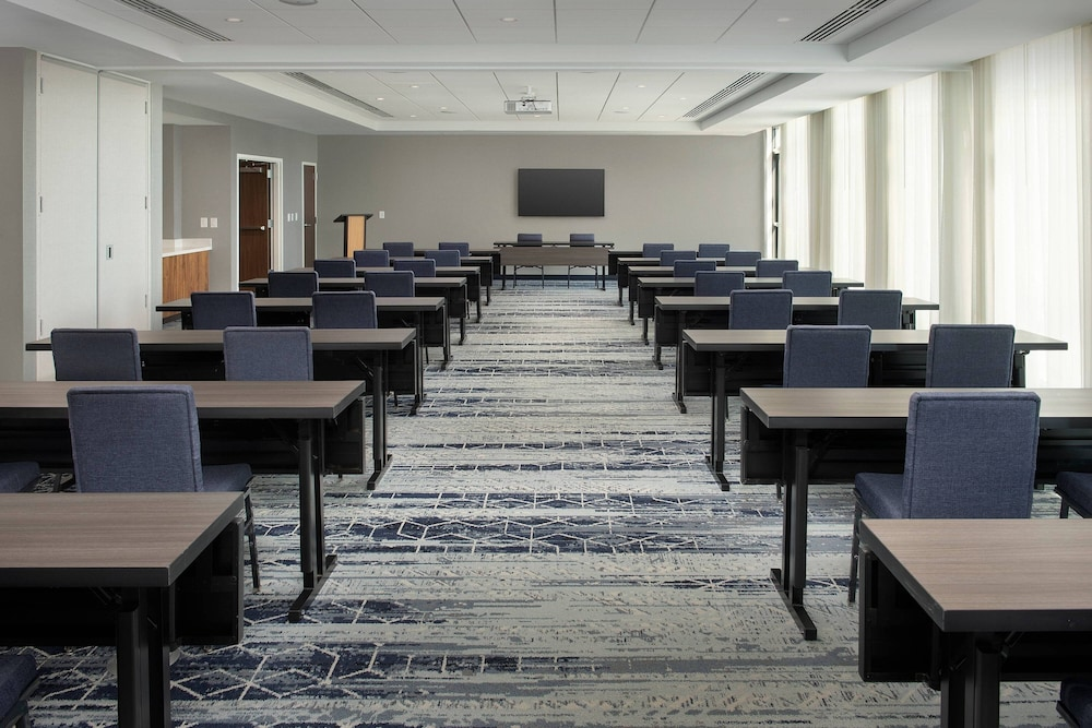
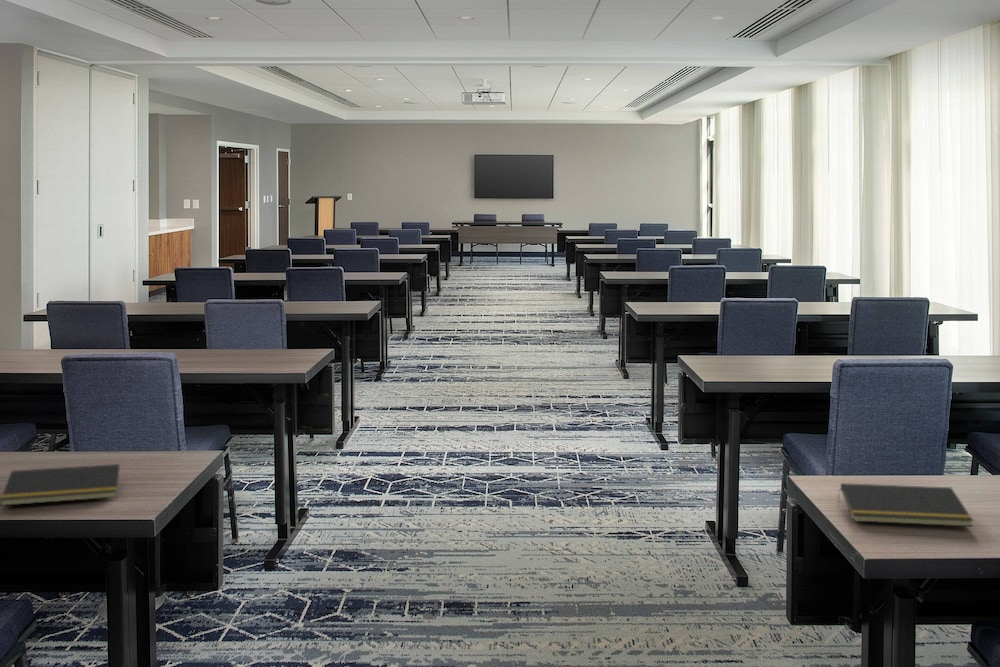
+ notepad [0,463,120,507]
+ notepad [837,482,974,528]
